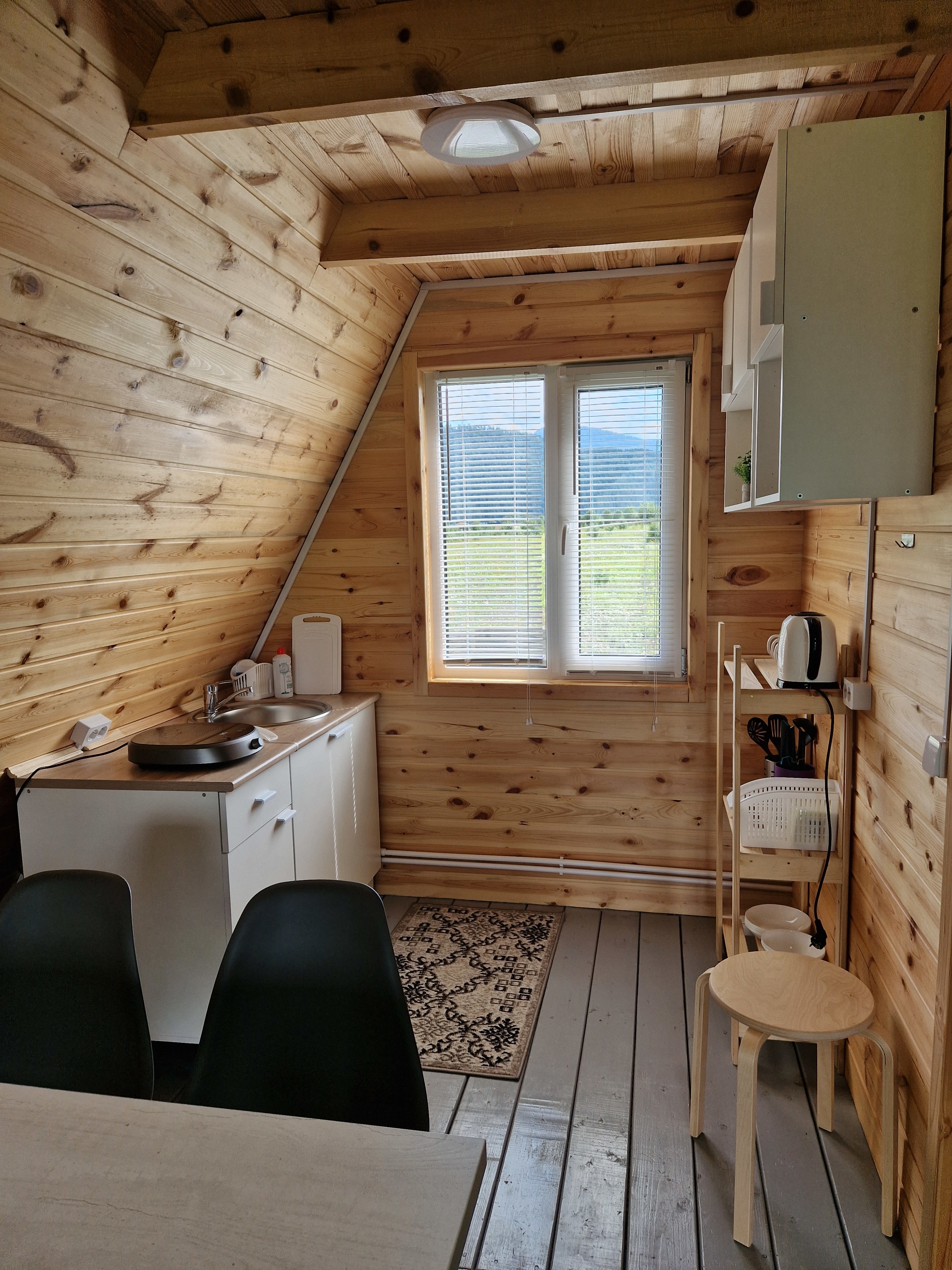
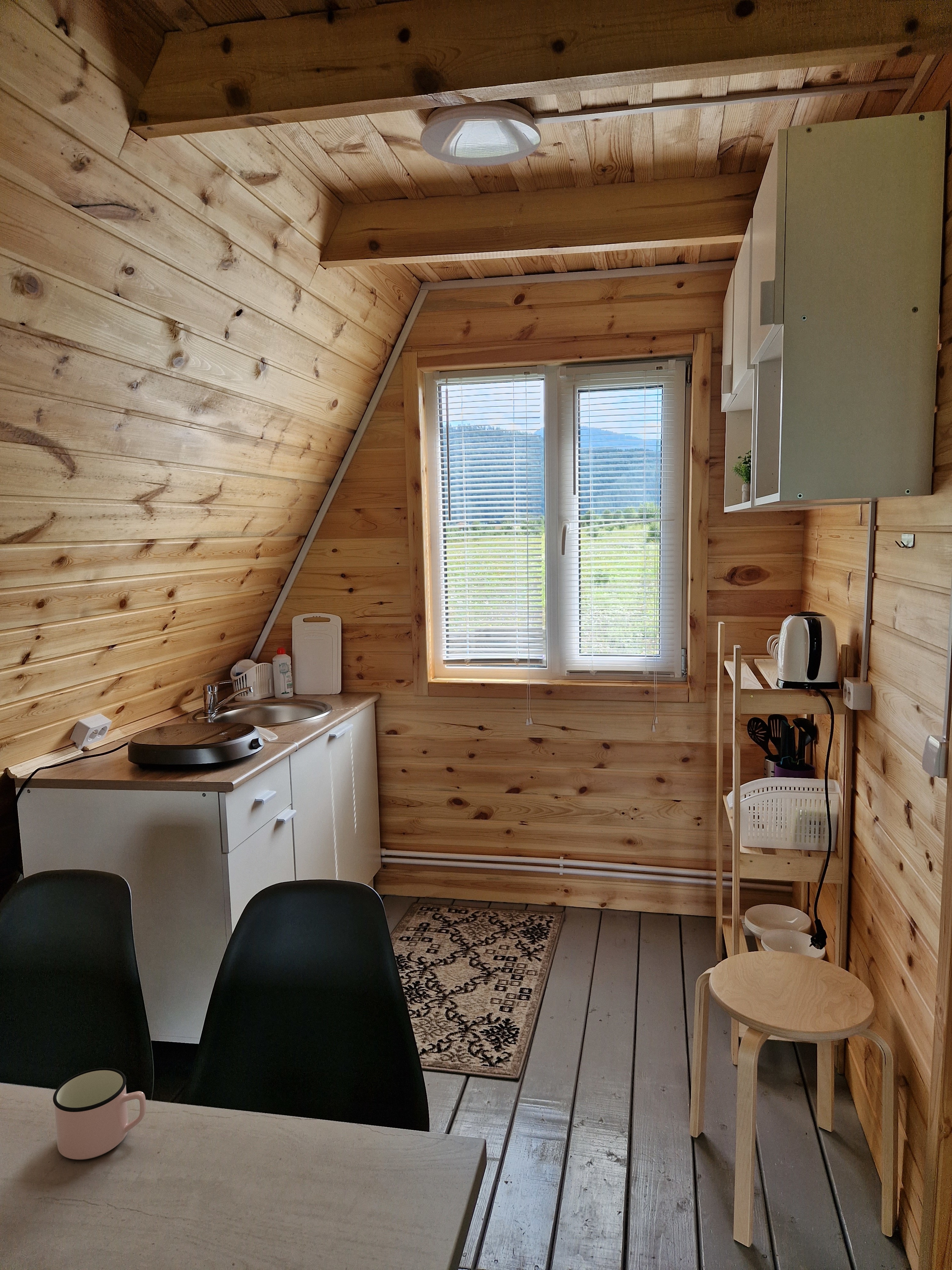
+ mug [53,1068,146,1160]
